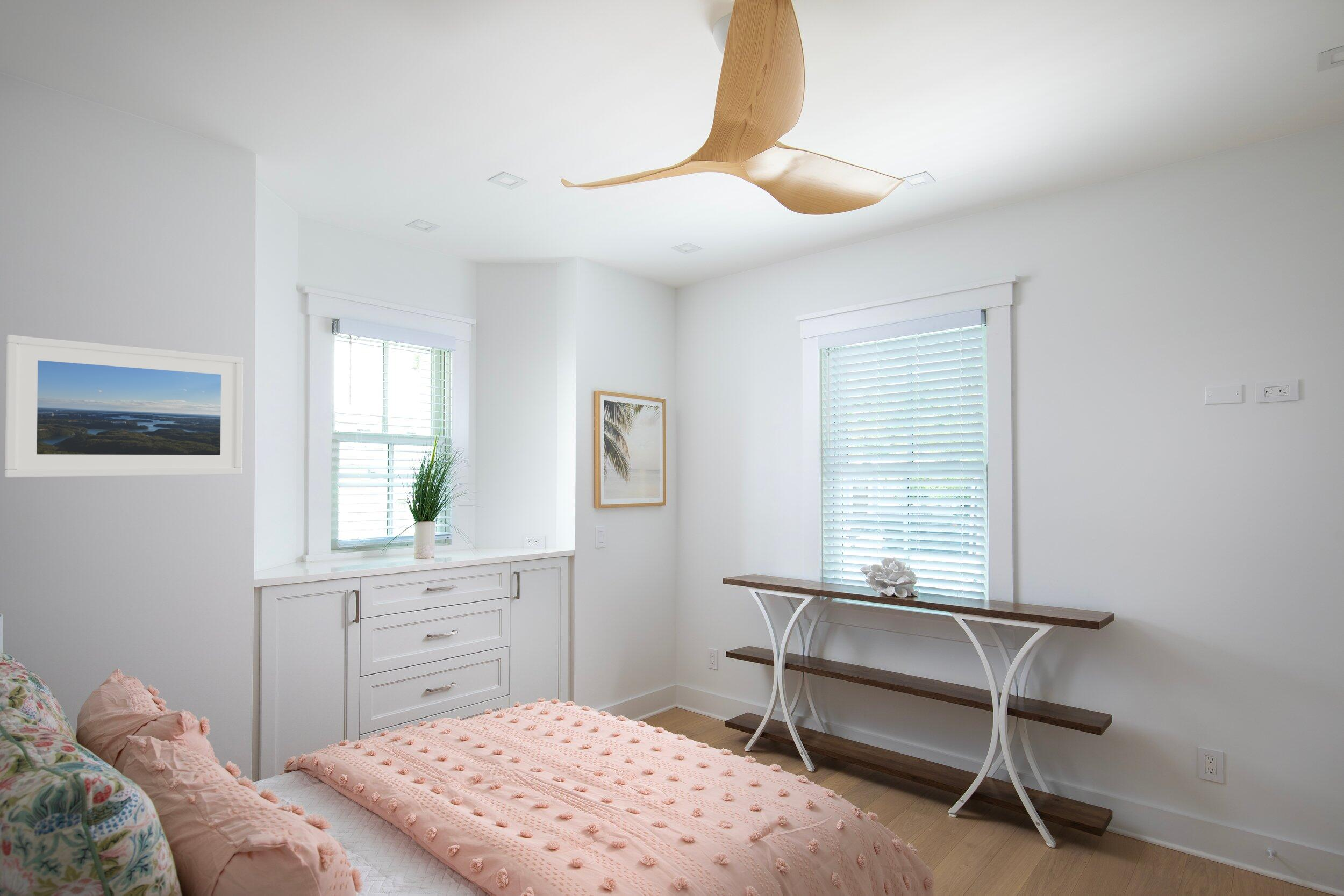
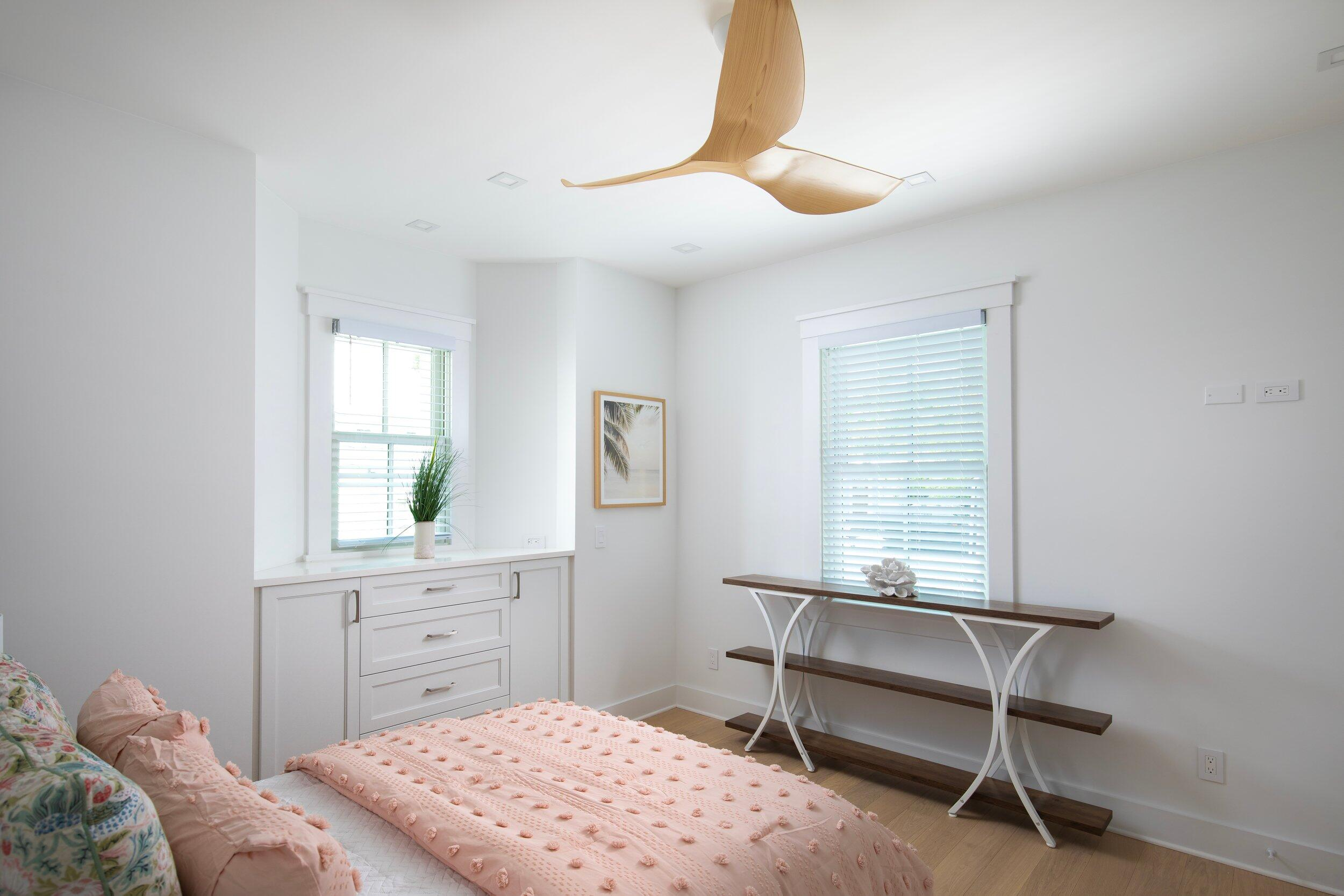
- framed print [4,334,244,478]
